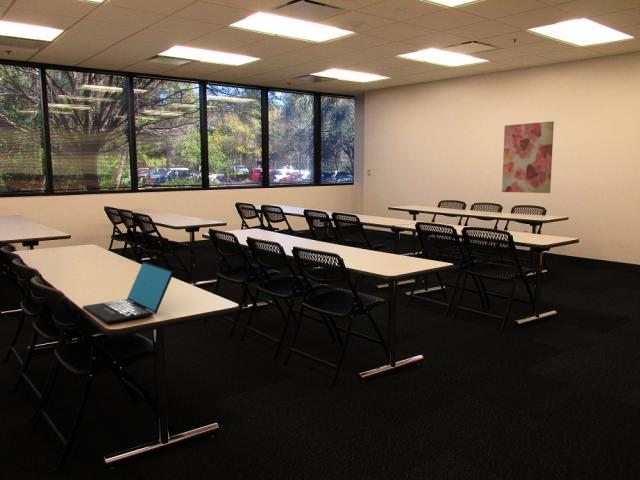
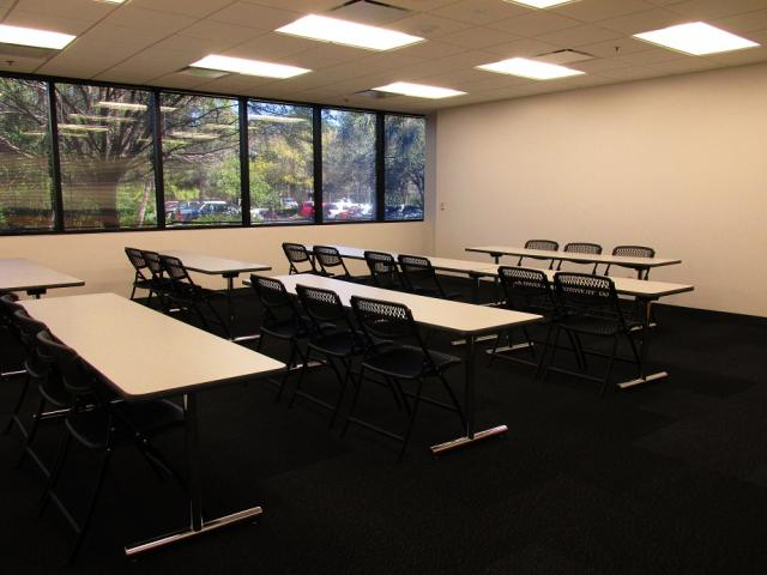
- wall art [501,120,555,194]
- laptop [82,261,175,324]
